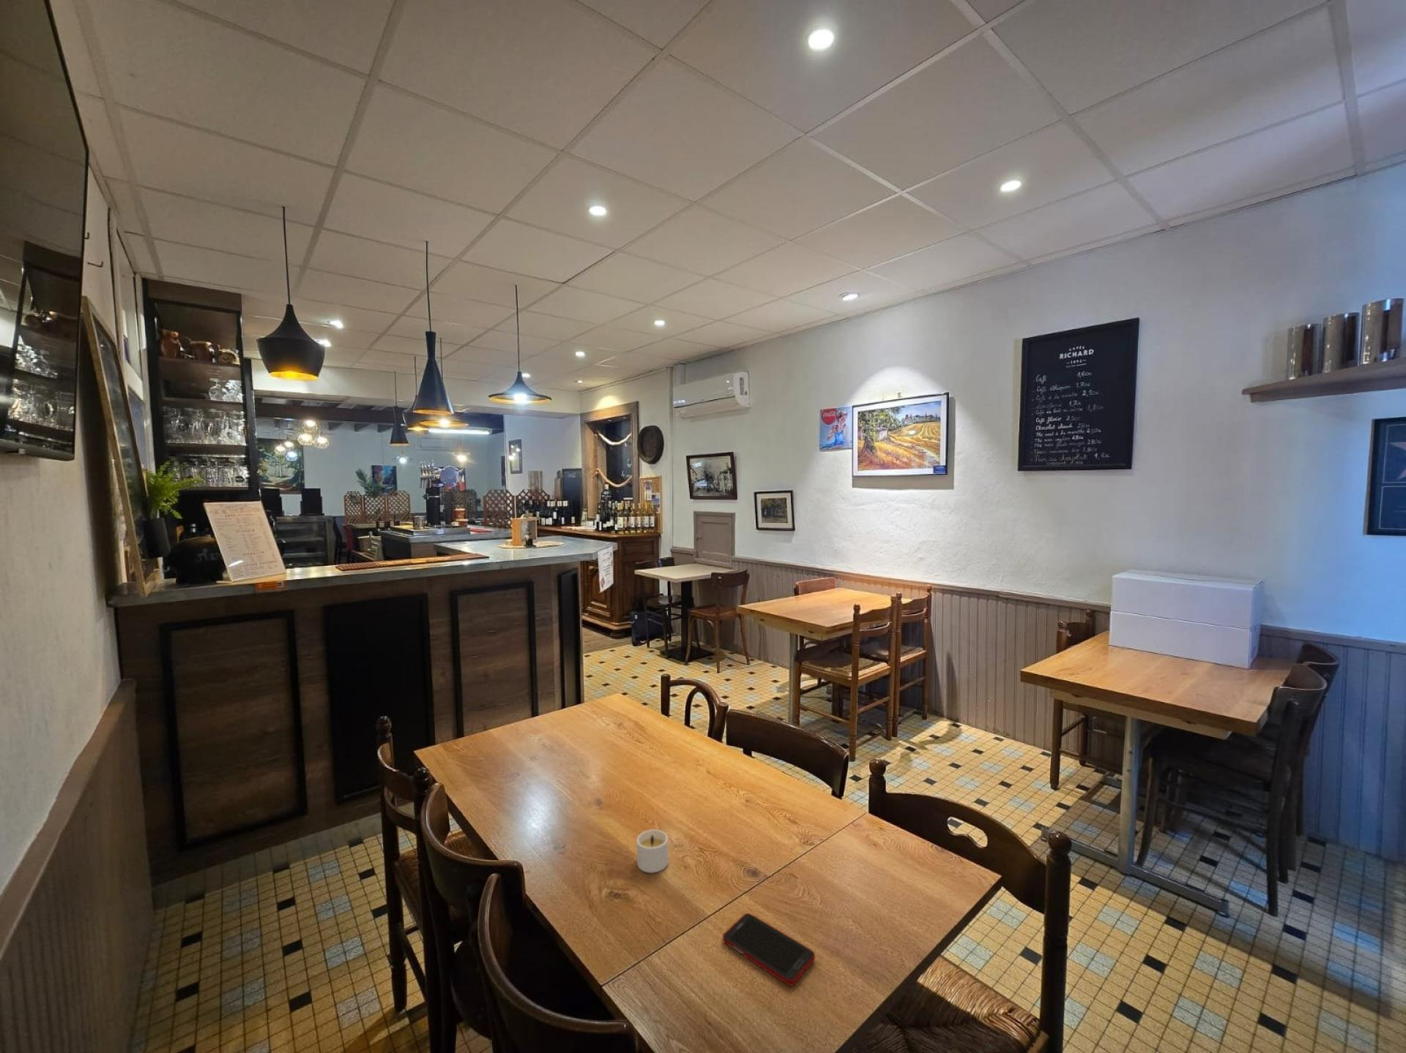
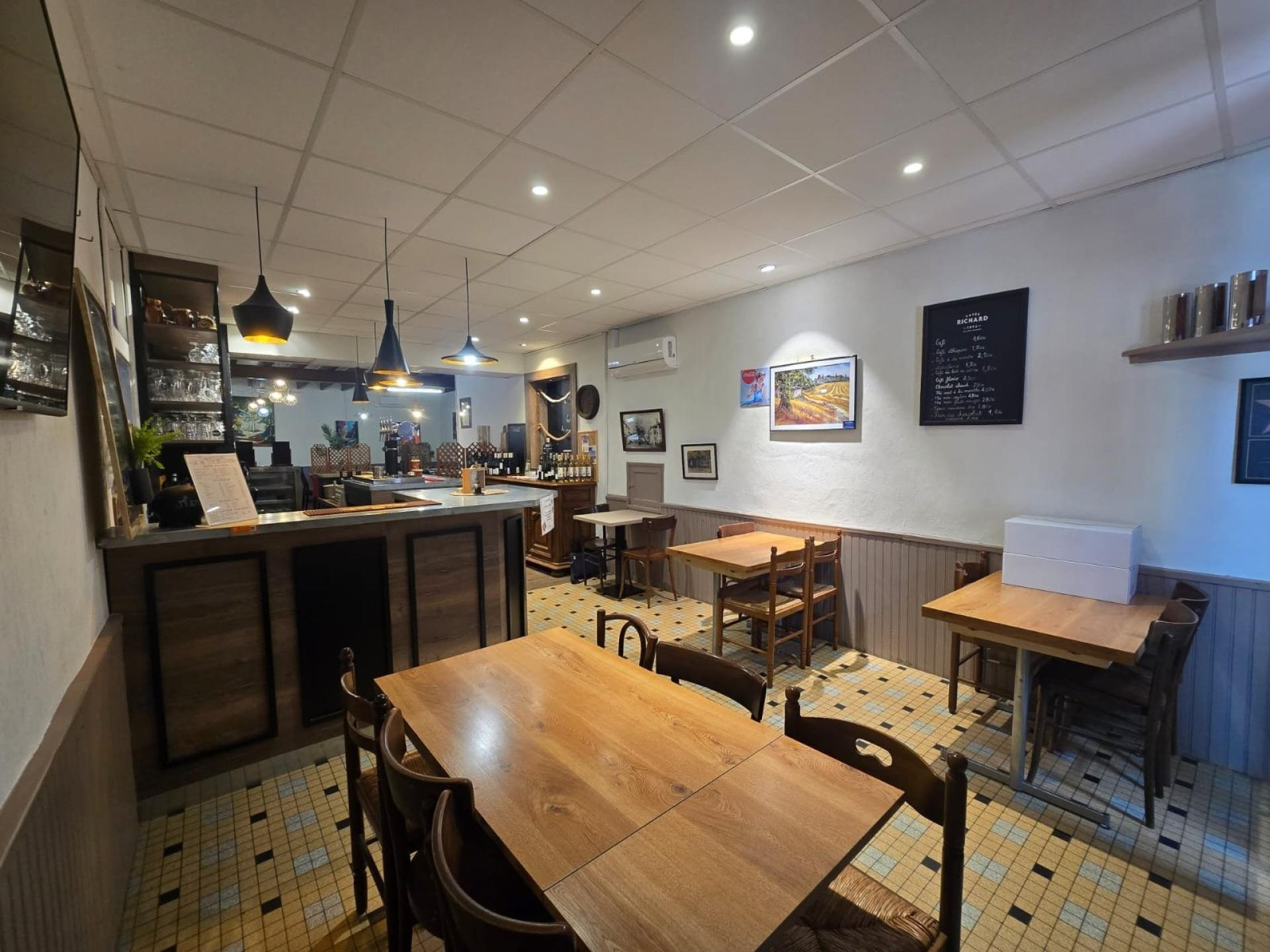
- candle [635,828,670,874]
- cell phone [722,913,816,987]
